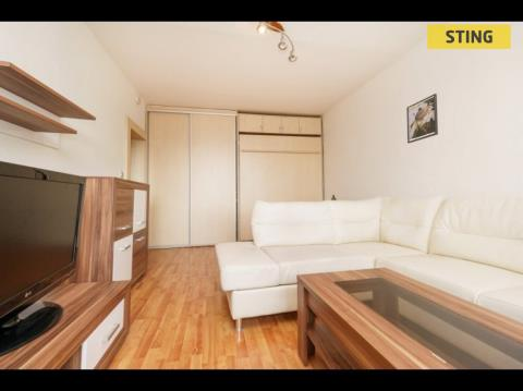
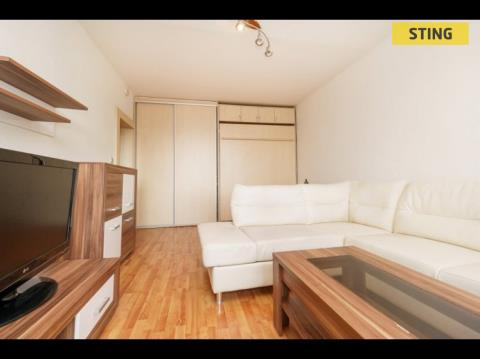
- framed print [405,93,439,144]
